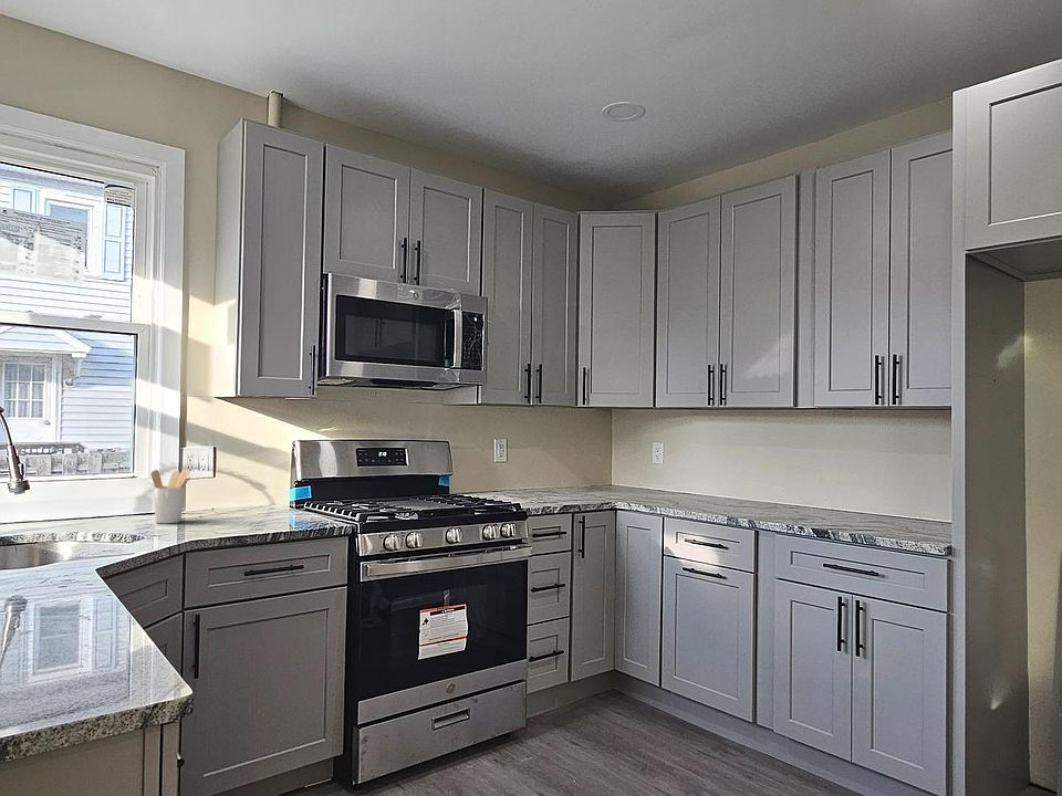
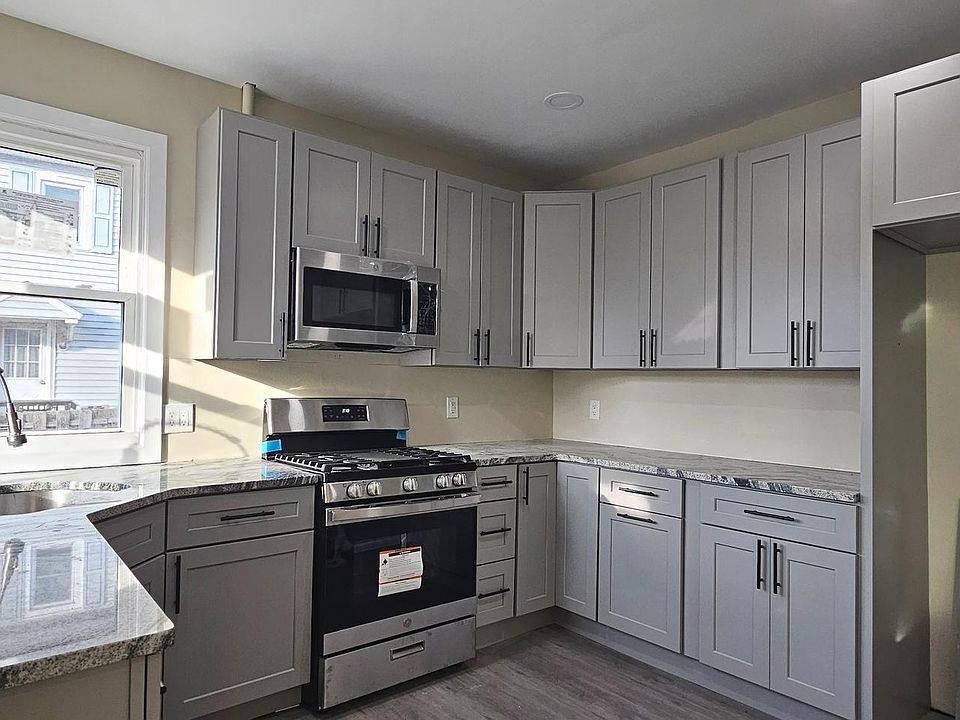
- utensil holder [149,469,191,524]
